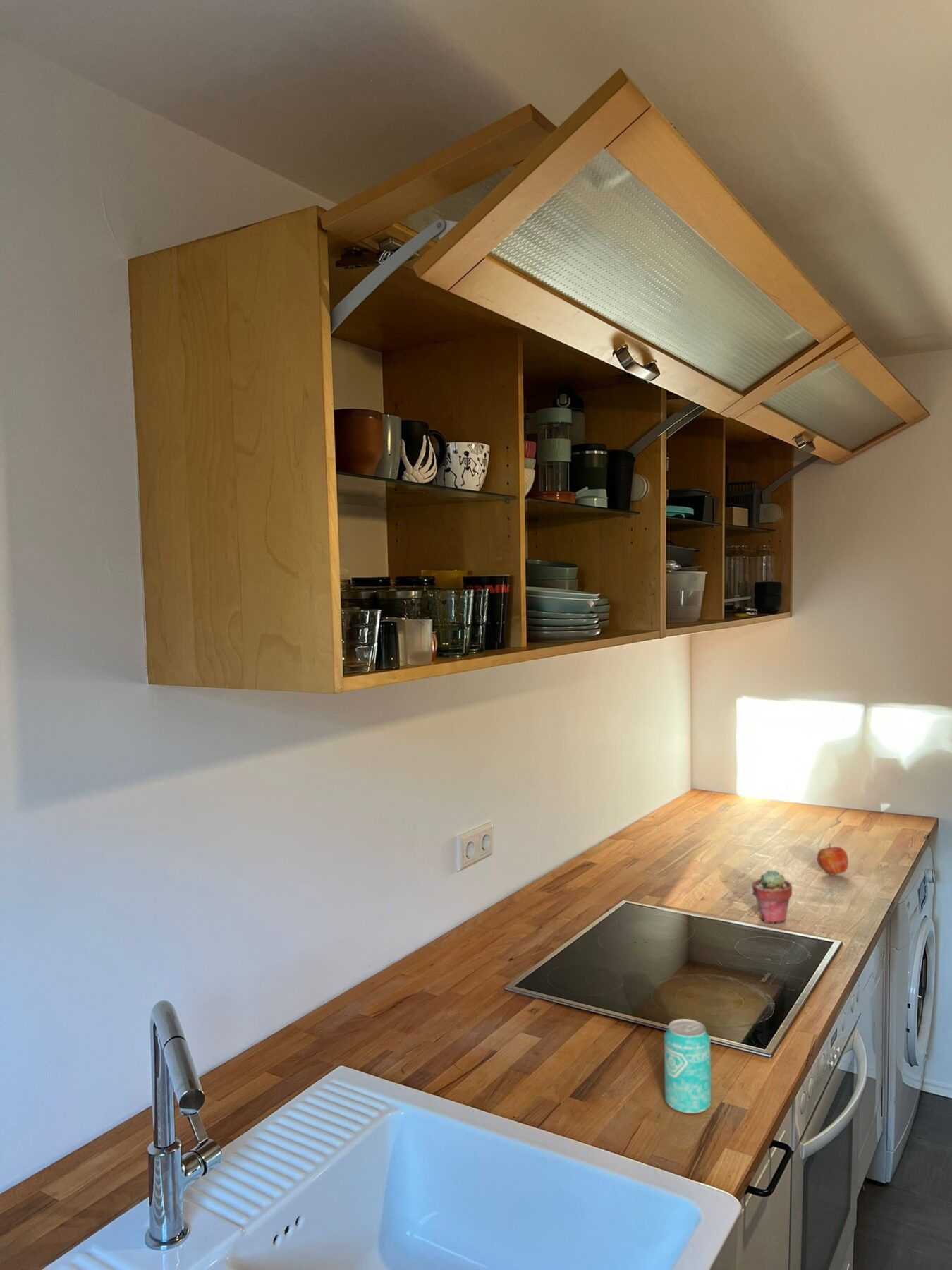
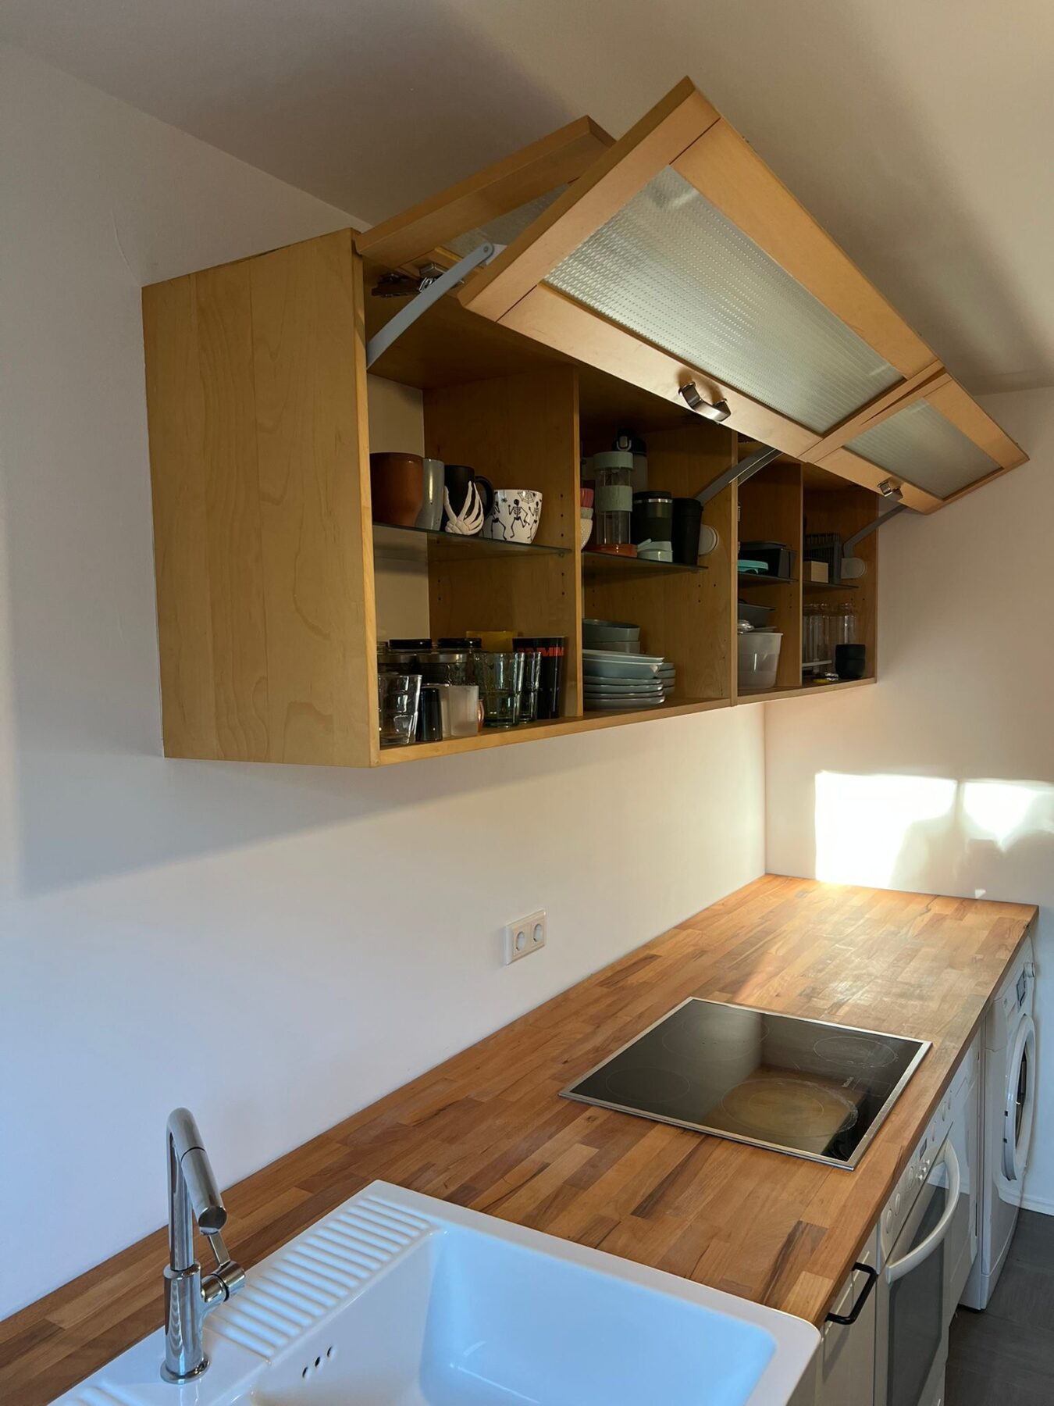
- apple [817,843,849,876]
- beverage can [664,1018,712,1114]
- potted succulent [752,869,793,924]
